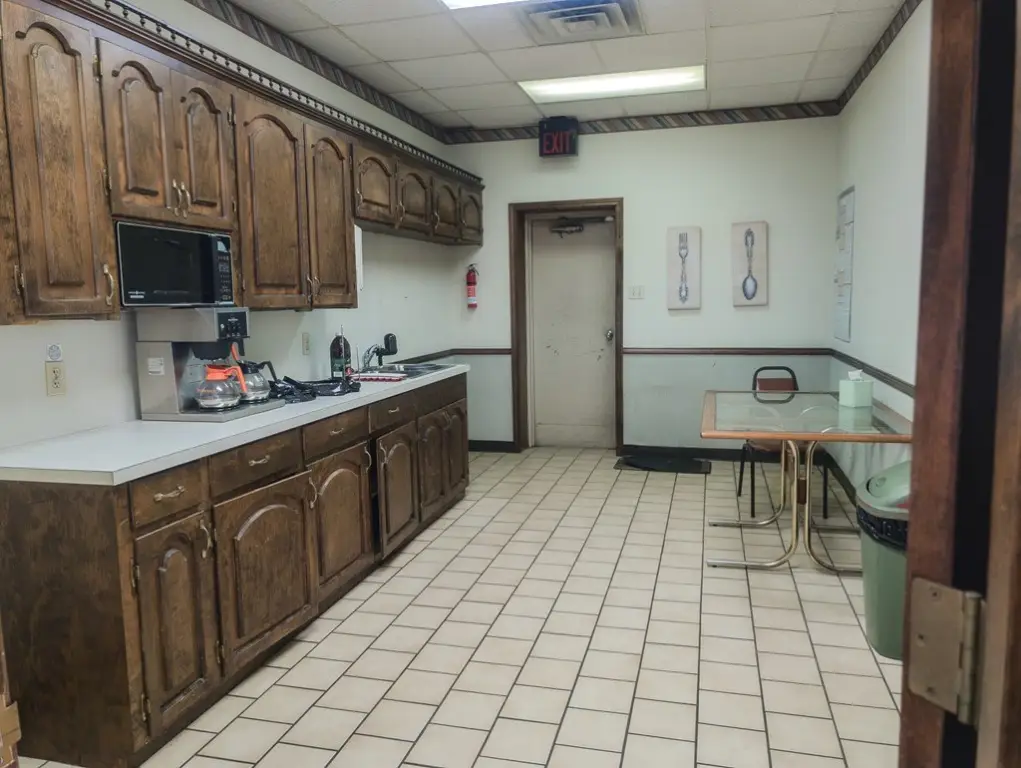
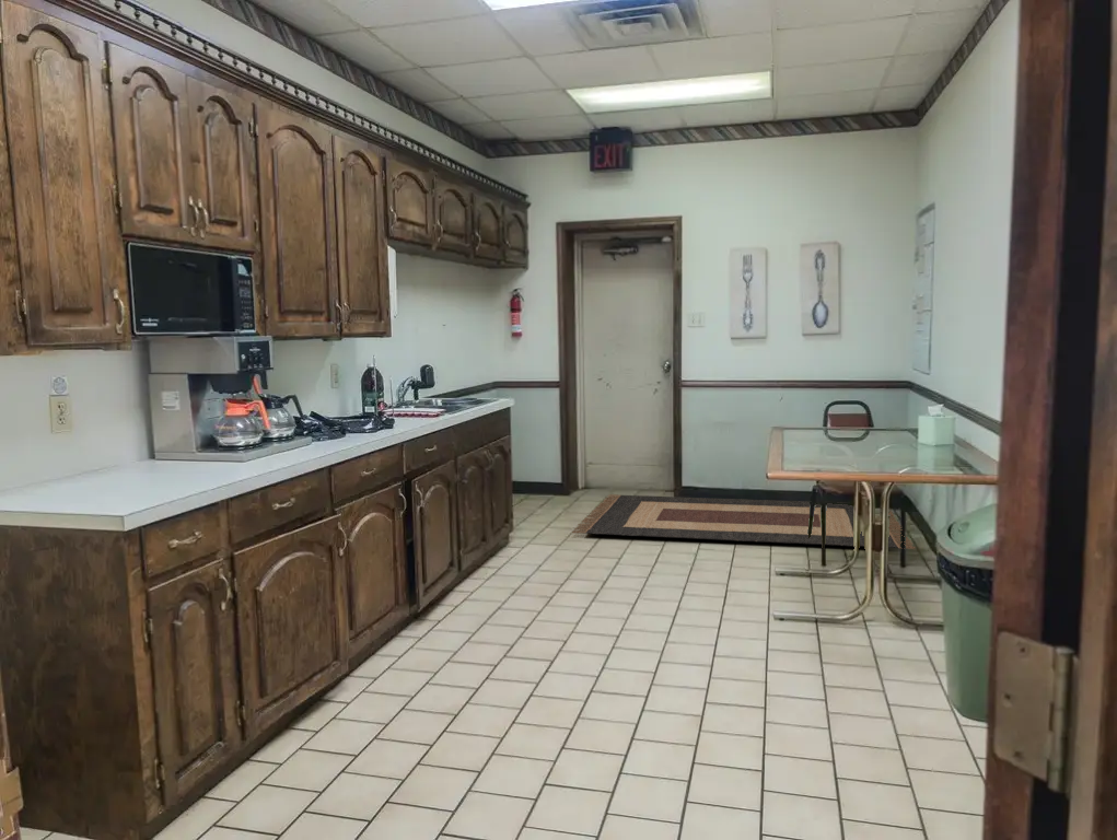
+ rug [571,493,917,550]
